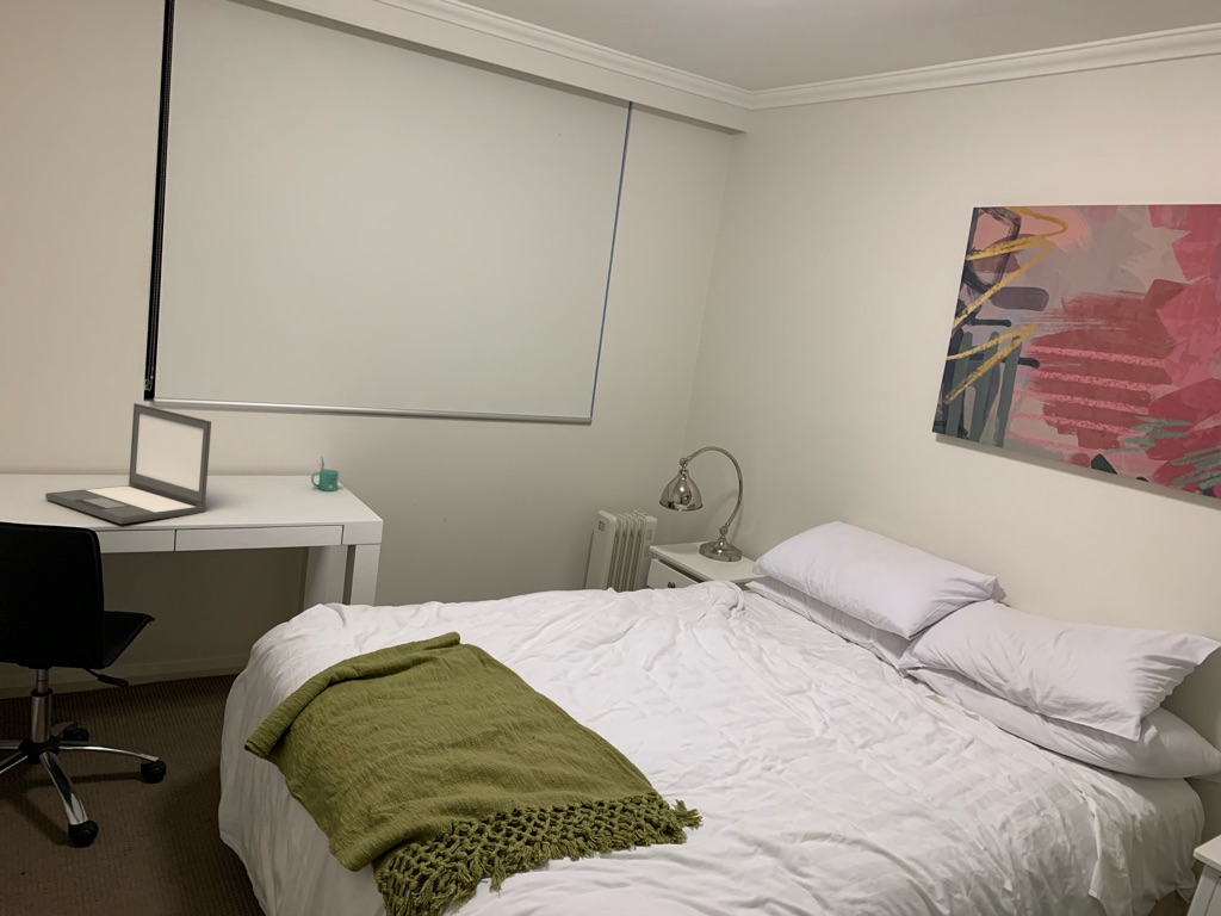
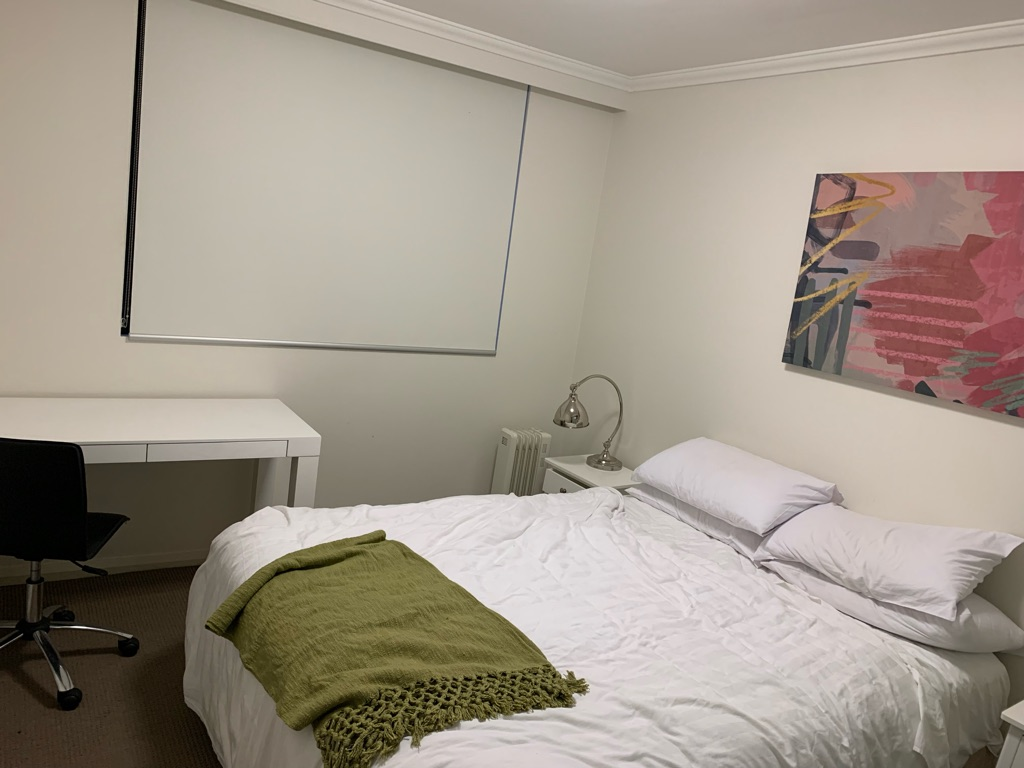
- laptop [44,402,212,525]
- mug [310,456,340,493]
